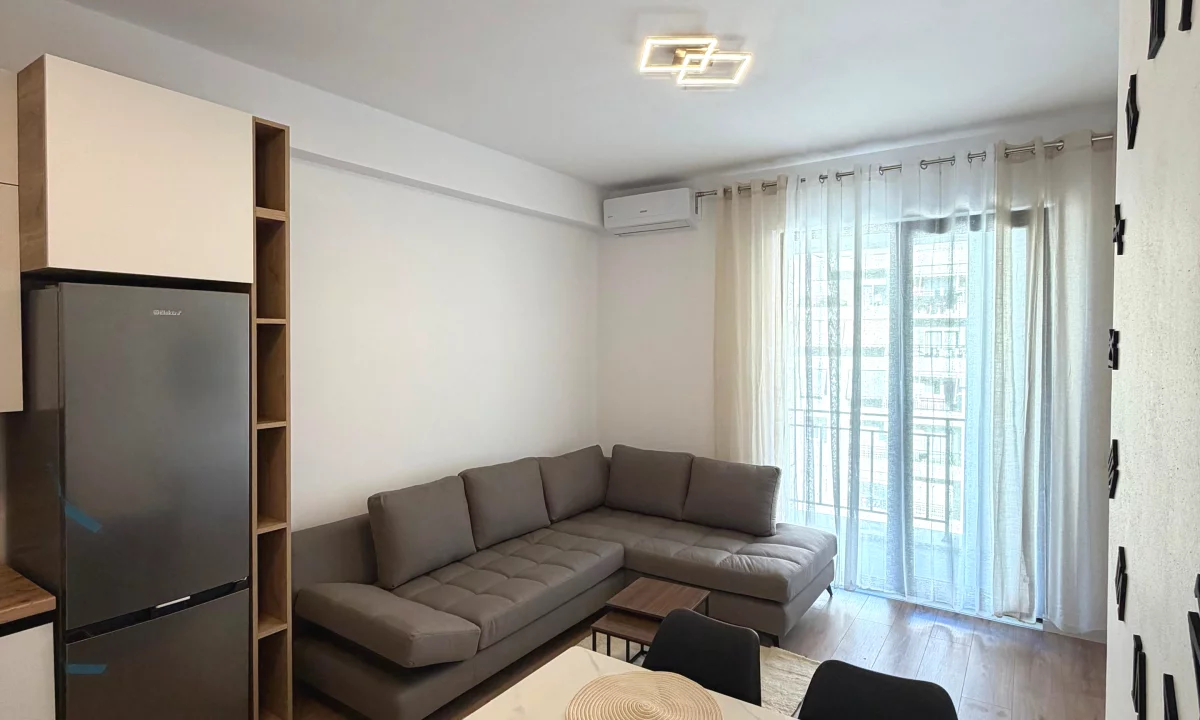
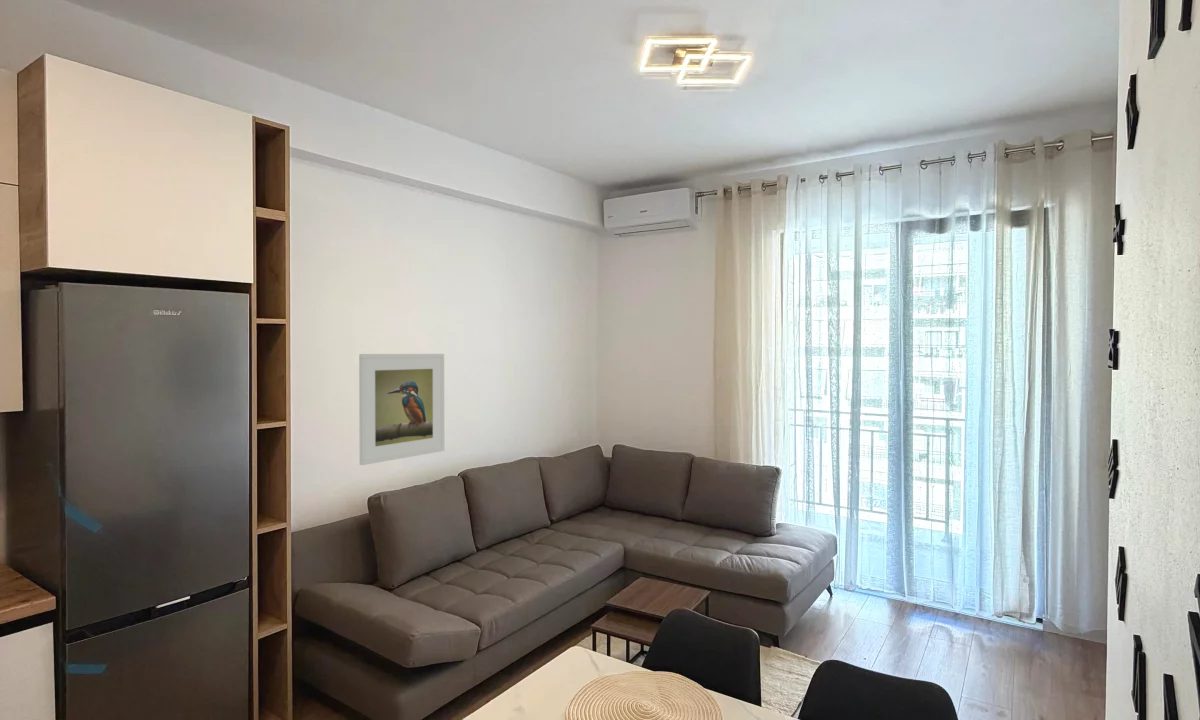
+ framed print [358,353,445,466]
